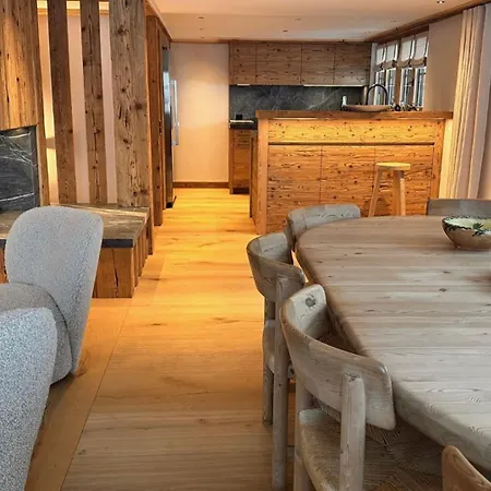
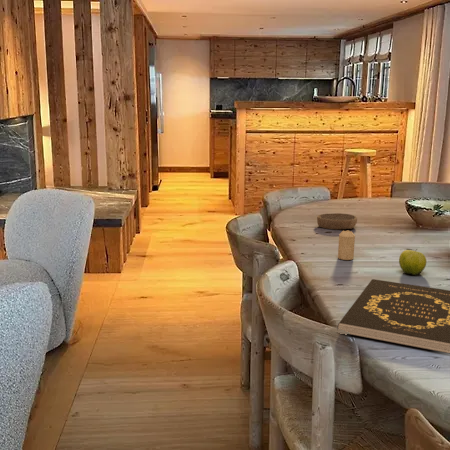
+ book [337,278,450,354]
+ candle [337,229,356,261]
+ fruit [398,248,427,276]
+ bowl [316,212,358,230]
